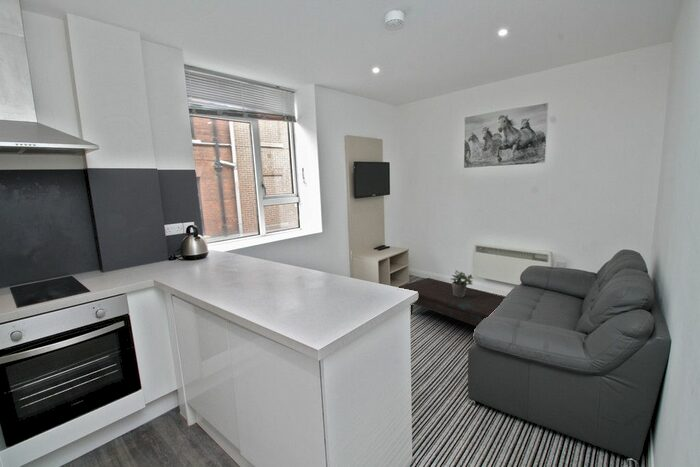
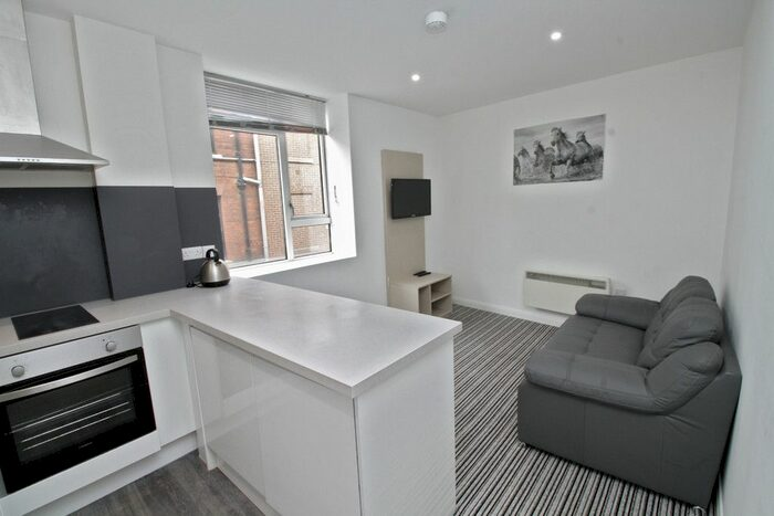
- potted plant [449,269,474,297]
- coffee table [398,277,506,327]
